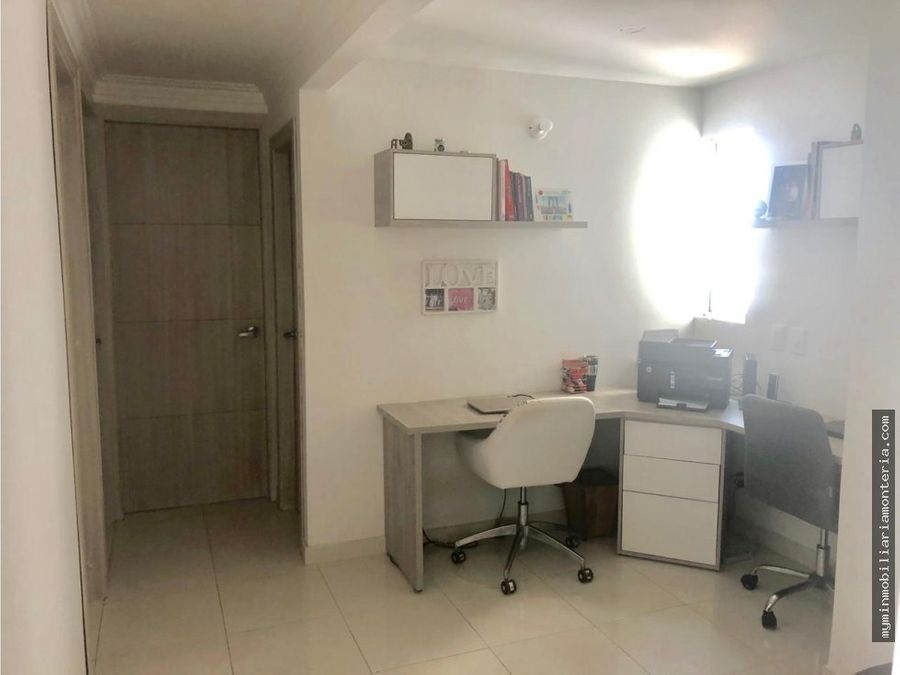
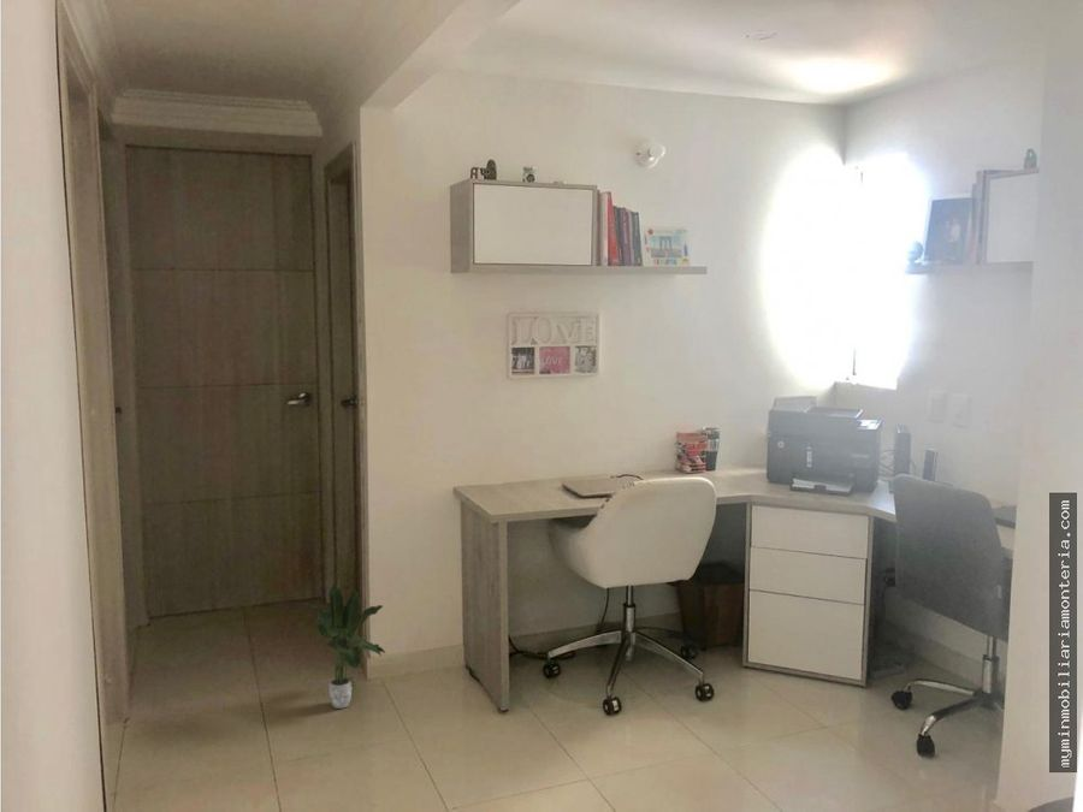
+ potted plant [303,585,387,710]
